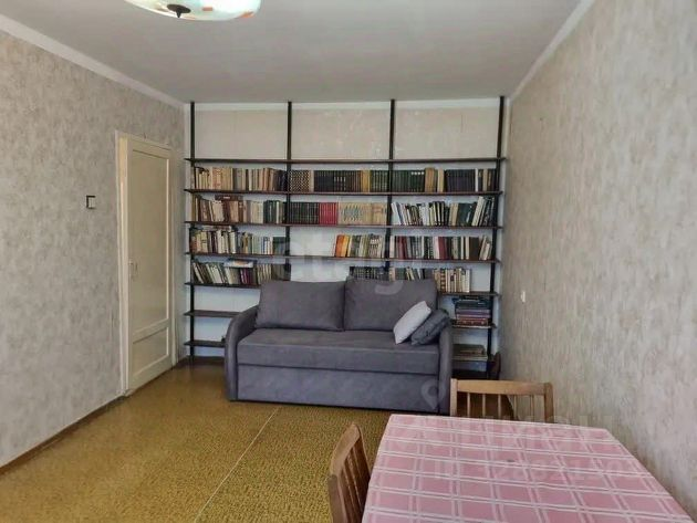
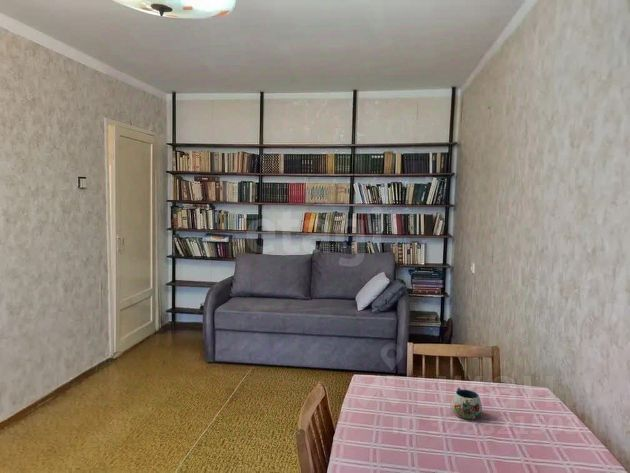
+ mug [451,387,483,420]
